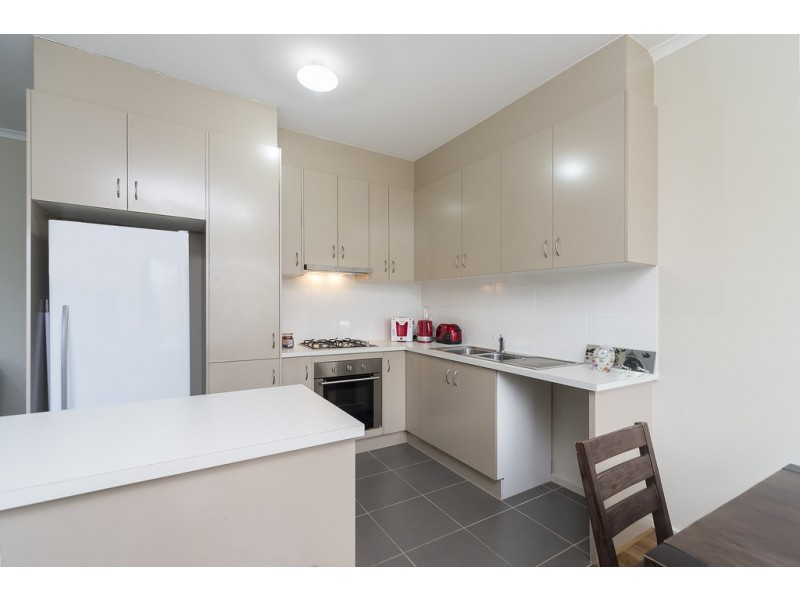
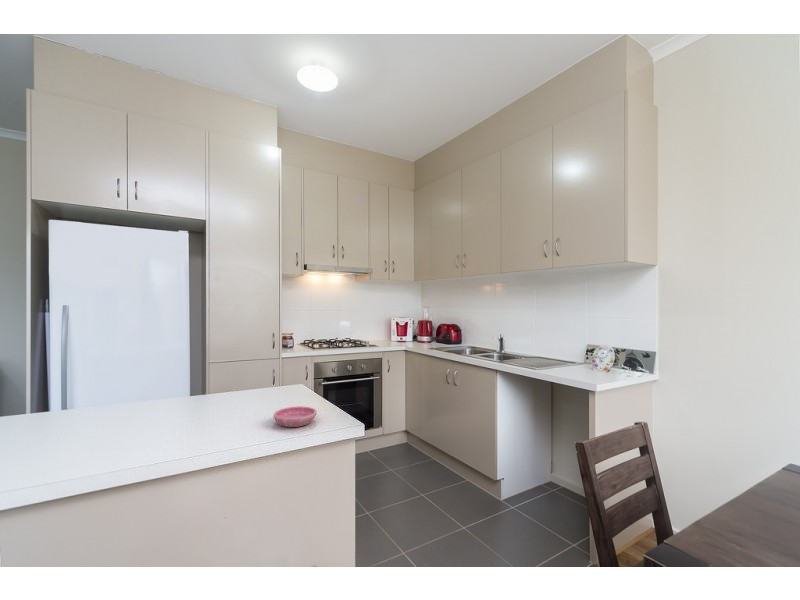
+ saucer [273,405,318,428]
